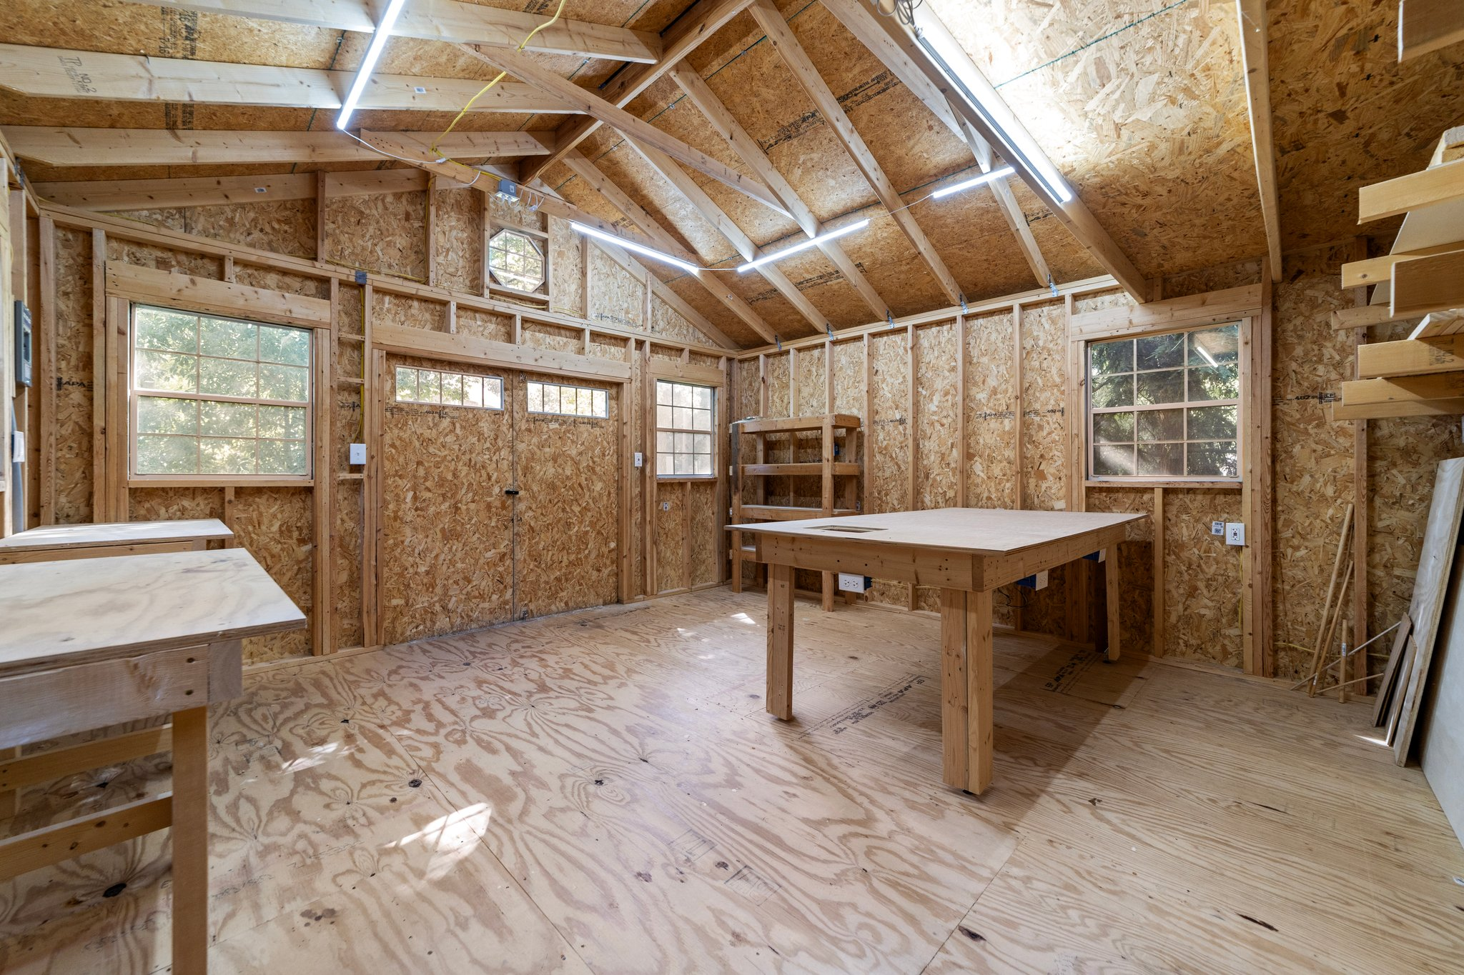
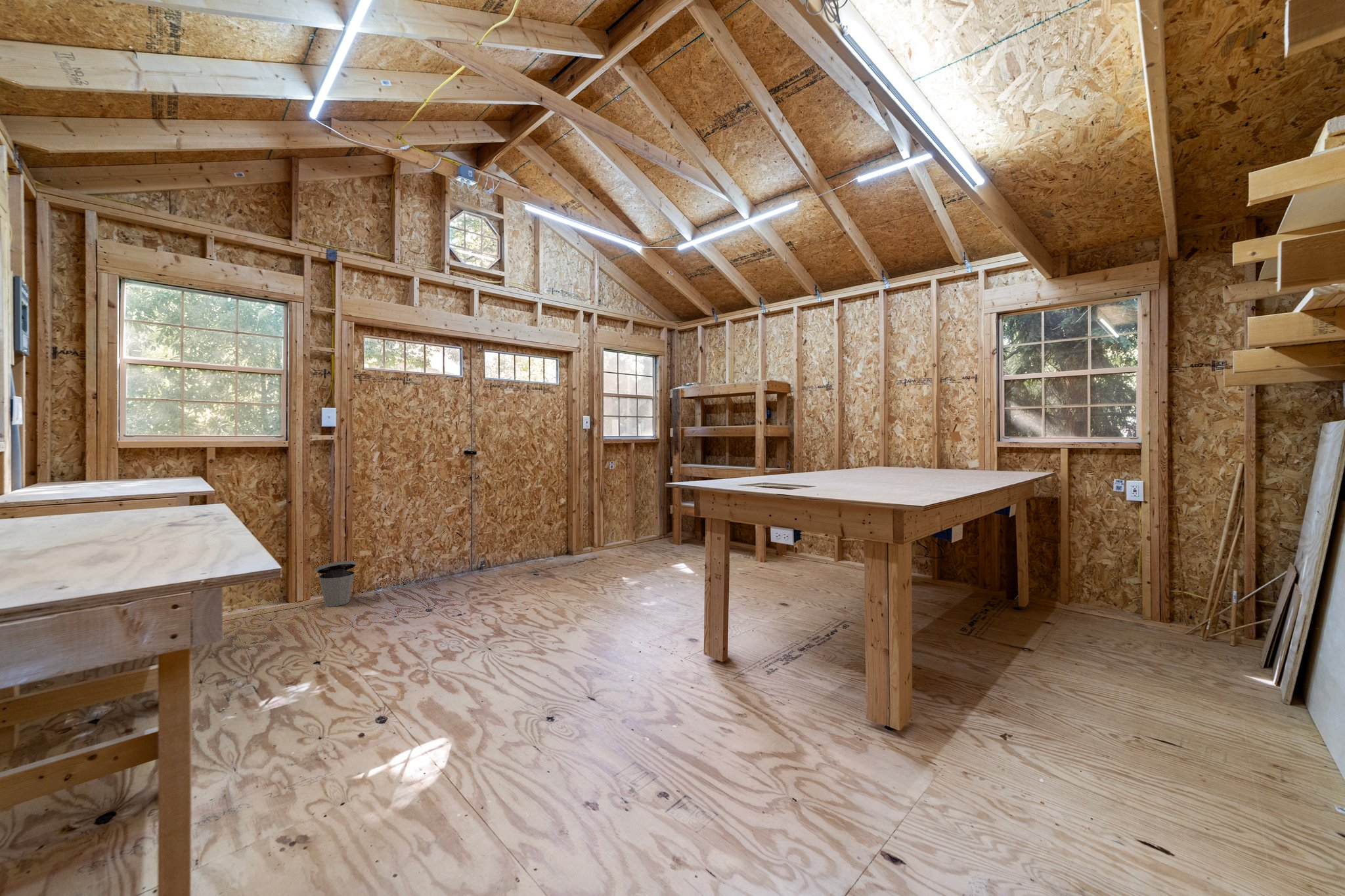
+ trash can [315,560,357,607]
